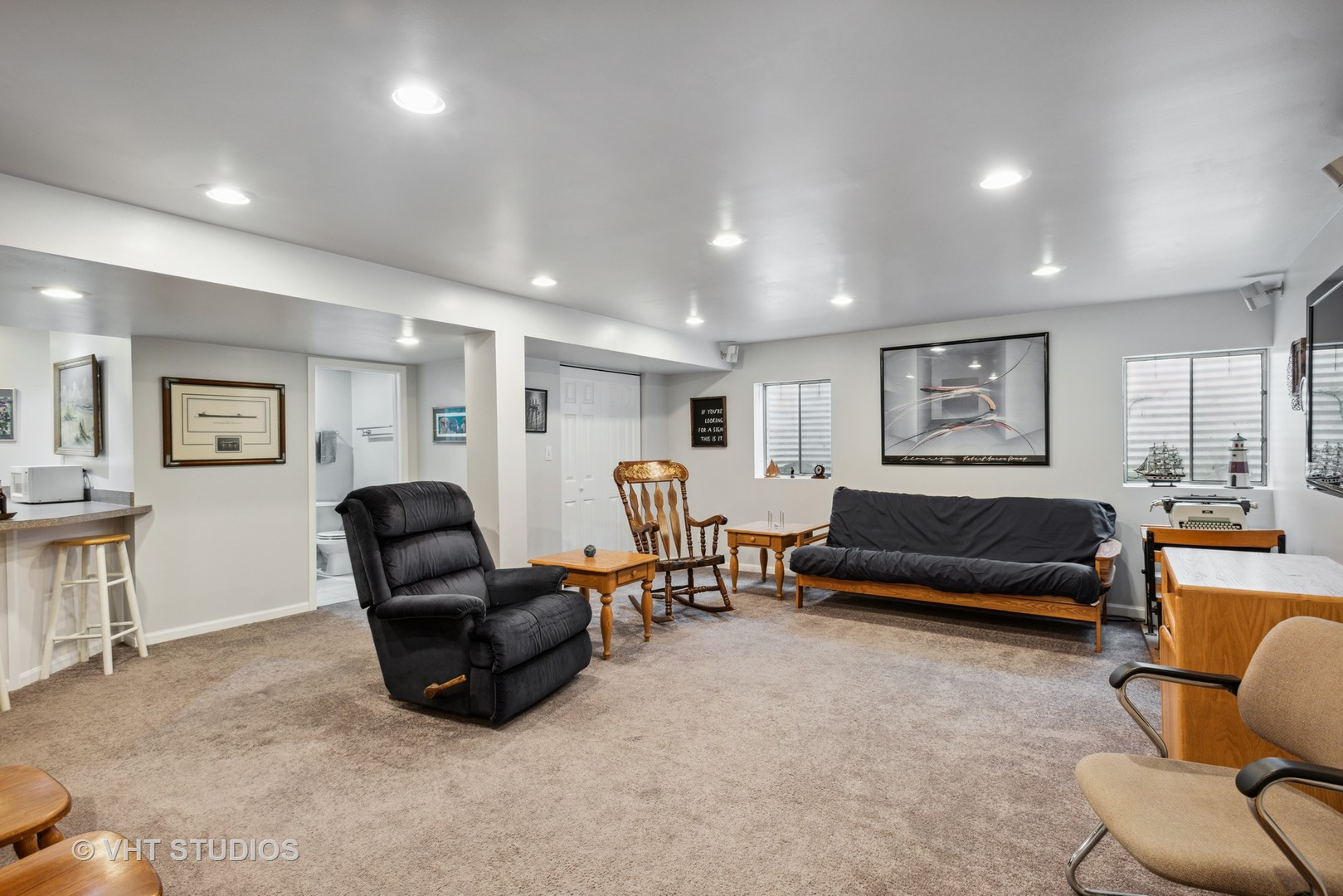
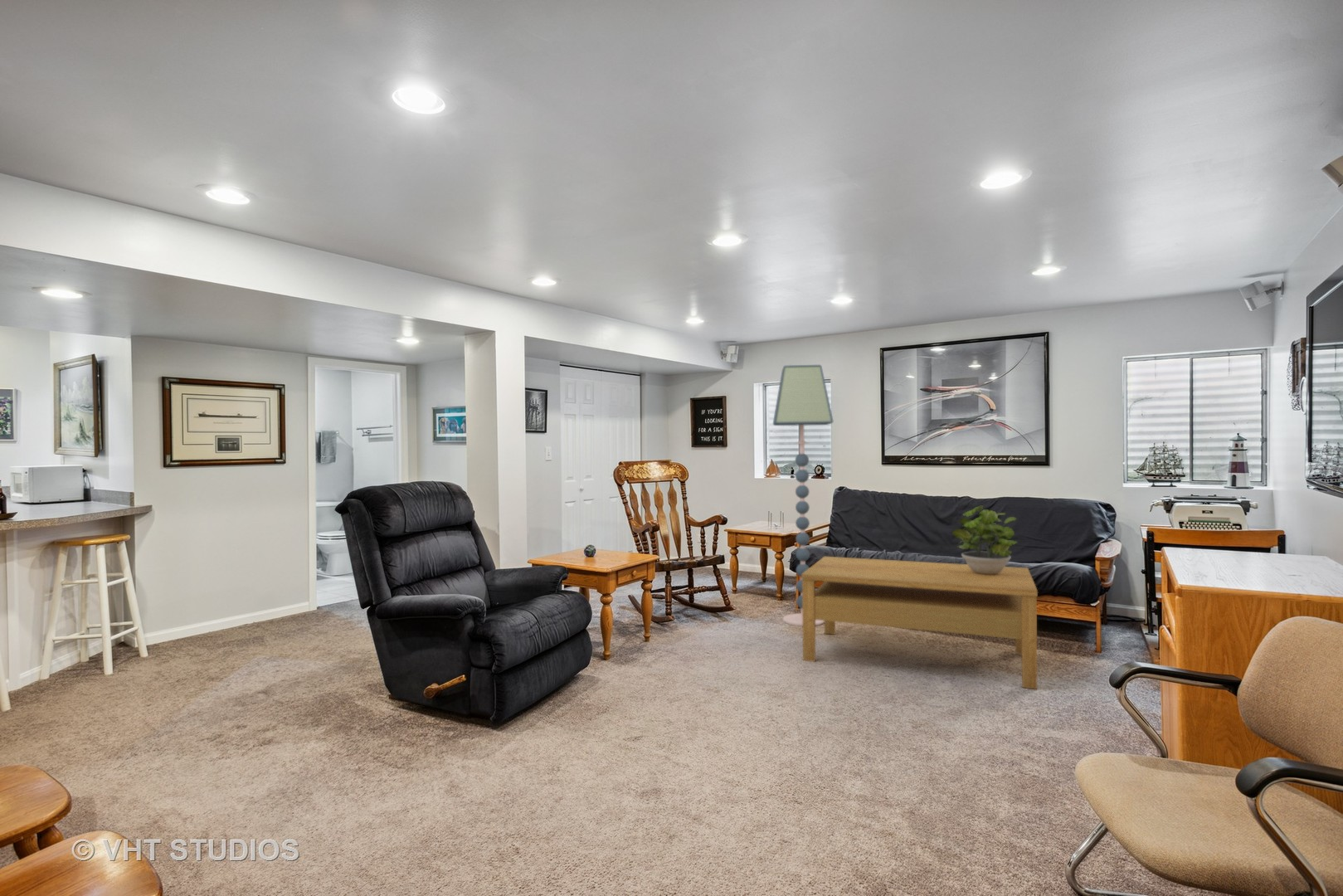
+ floor lamp [772,364,834,627]
+ coffee table [801,556,1039,690]
+ potted plant [951,504,1019,575]
